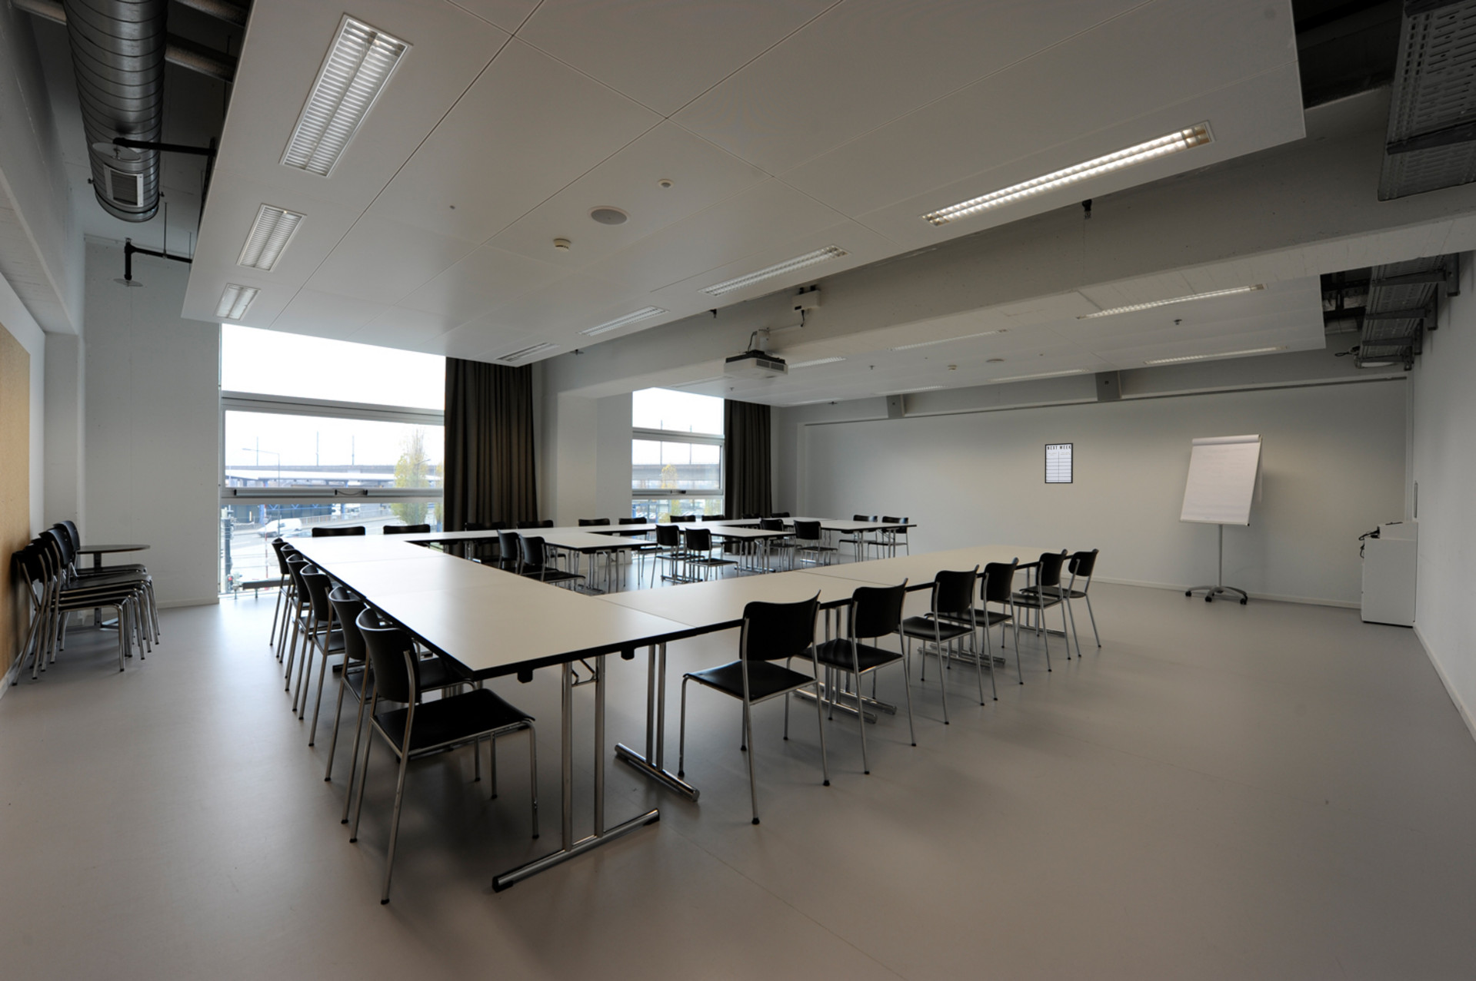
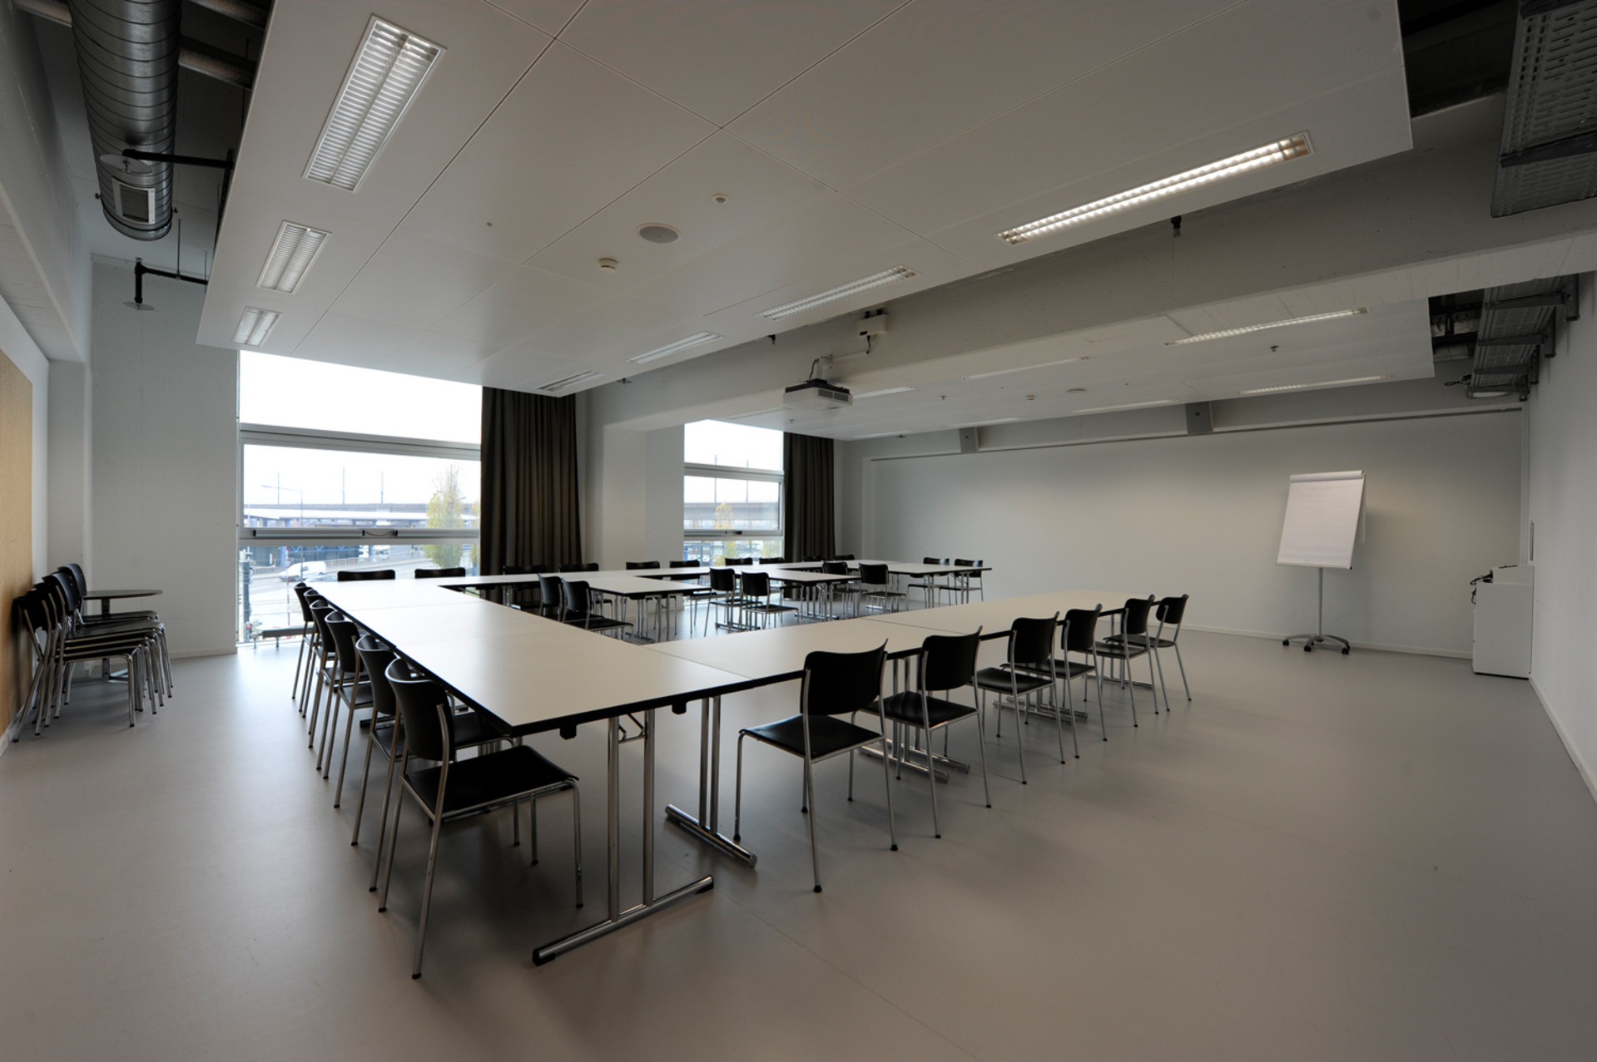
- writing board [1044,442,1074,484]
